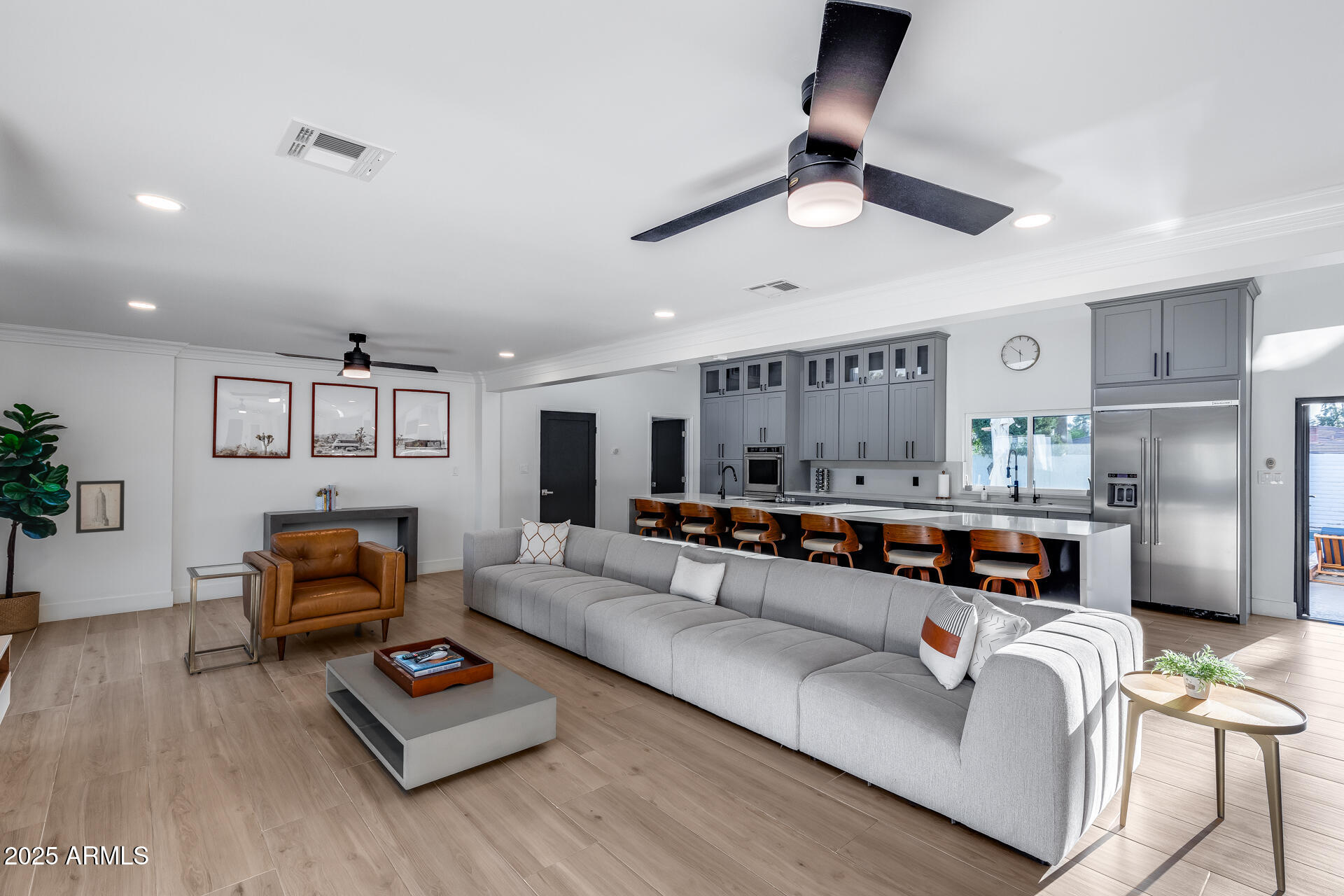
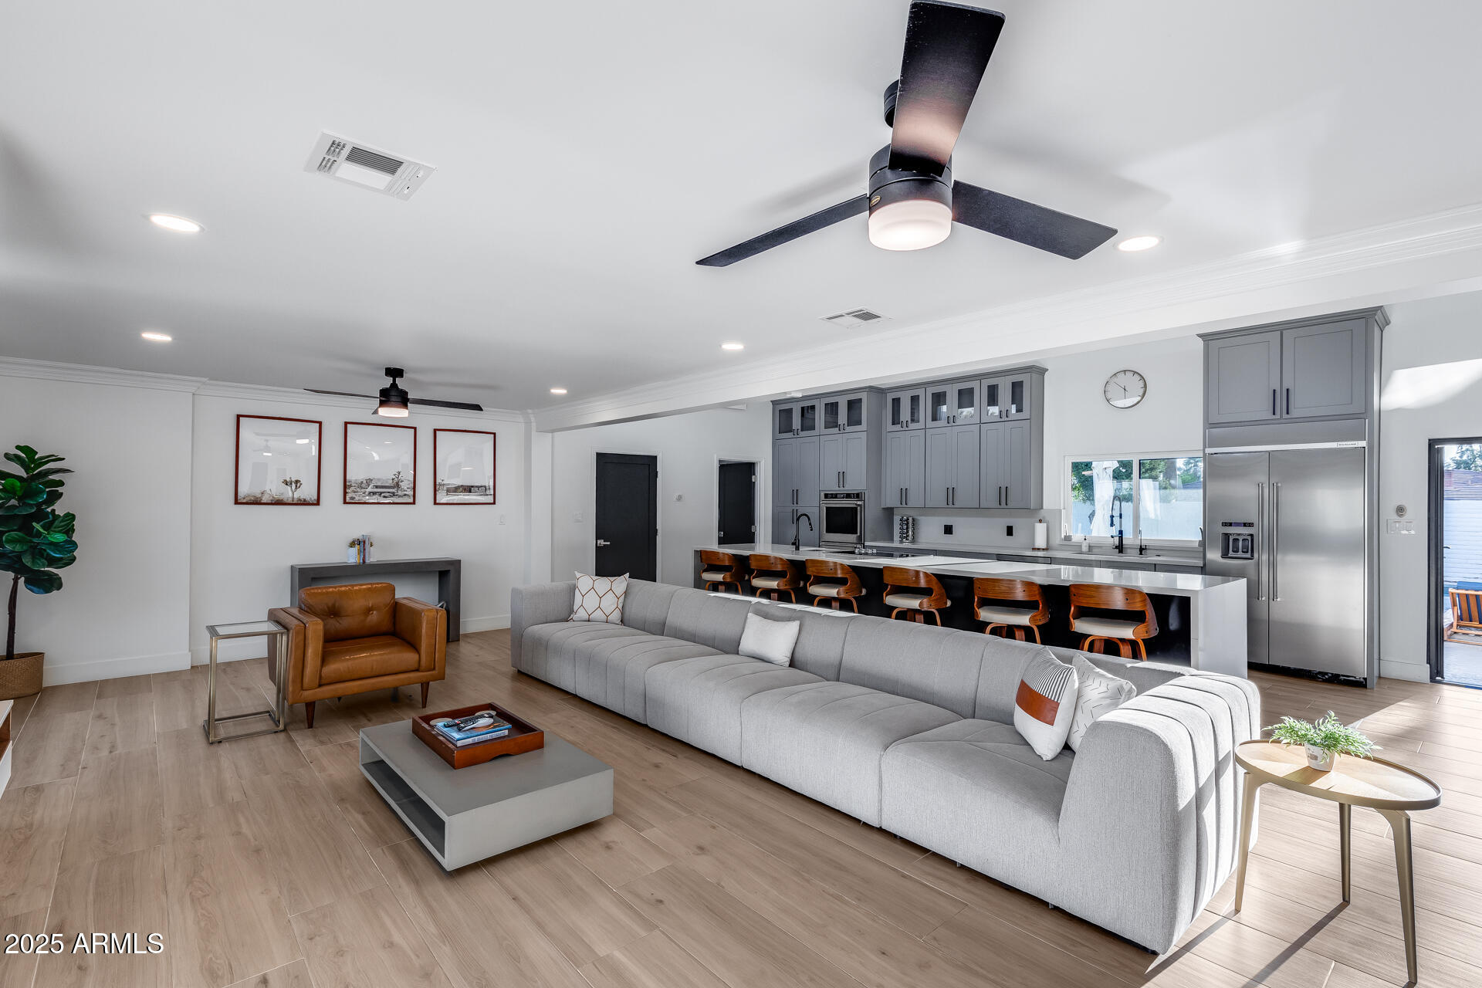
- wall art [76,479,125,534]
